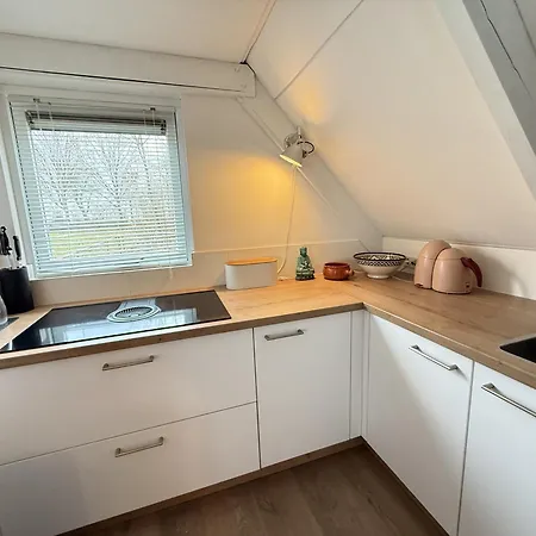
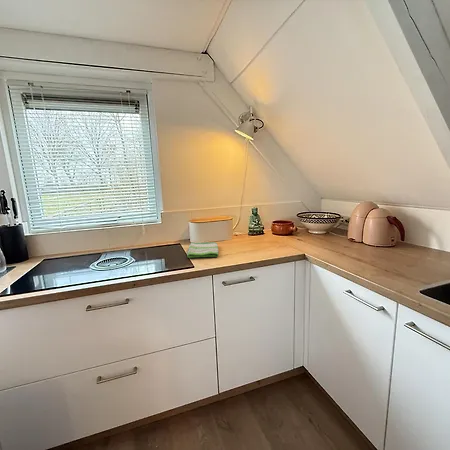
+ dish towel [186,241,220,259]
